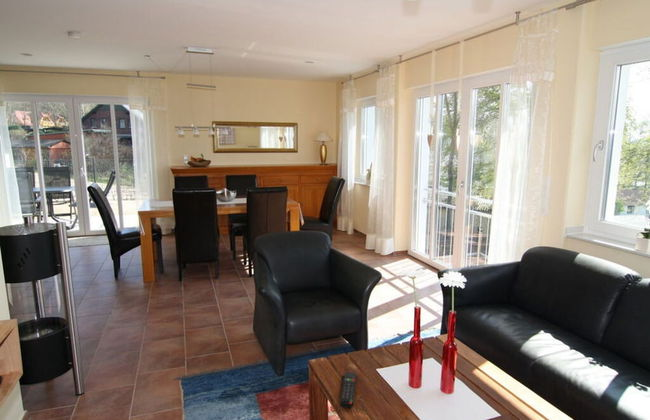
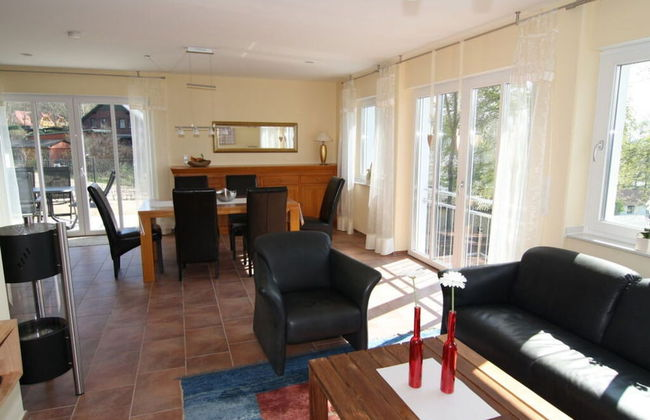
- remote control [339,371,357,409]
